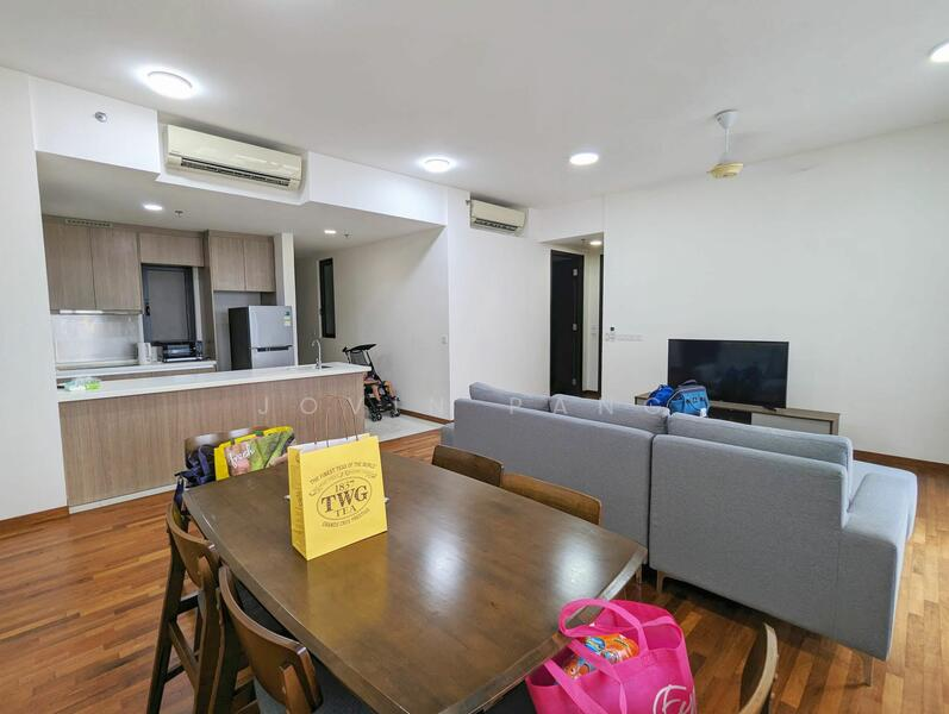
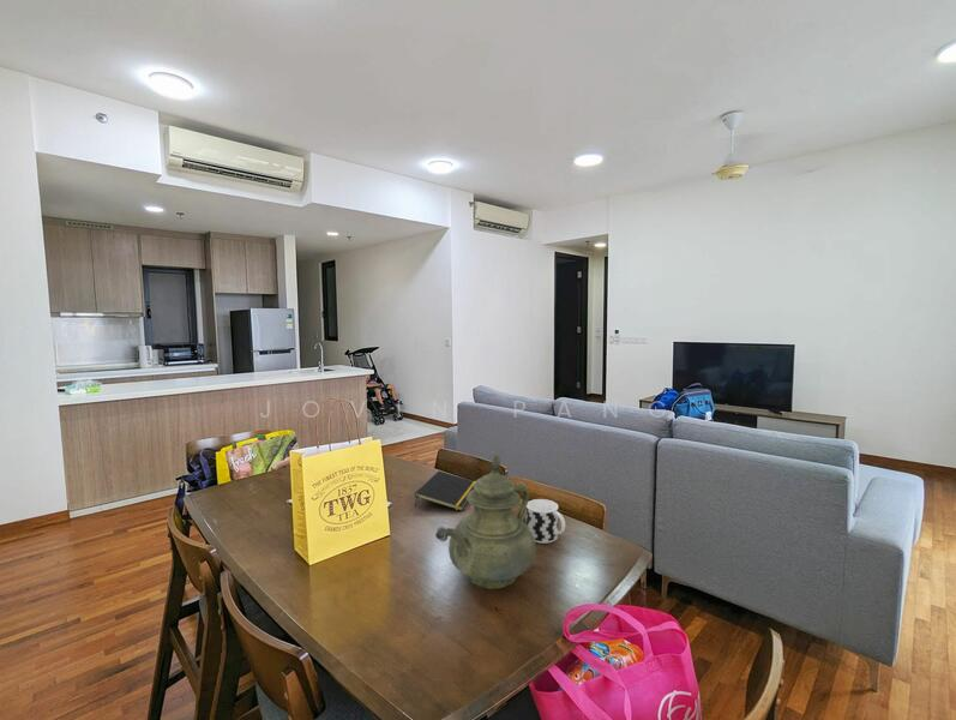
+ teapot [434,454,537,590]
+ cup [525,498,566,545]
+ notepad [414,470,476,512]
